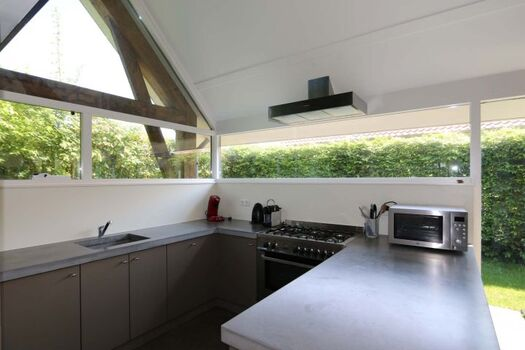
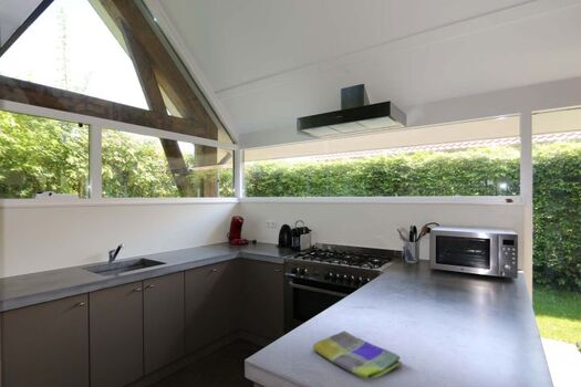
+ dish towel [312,330,404,380]
